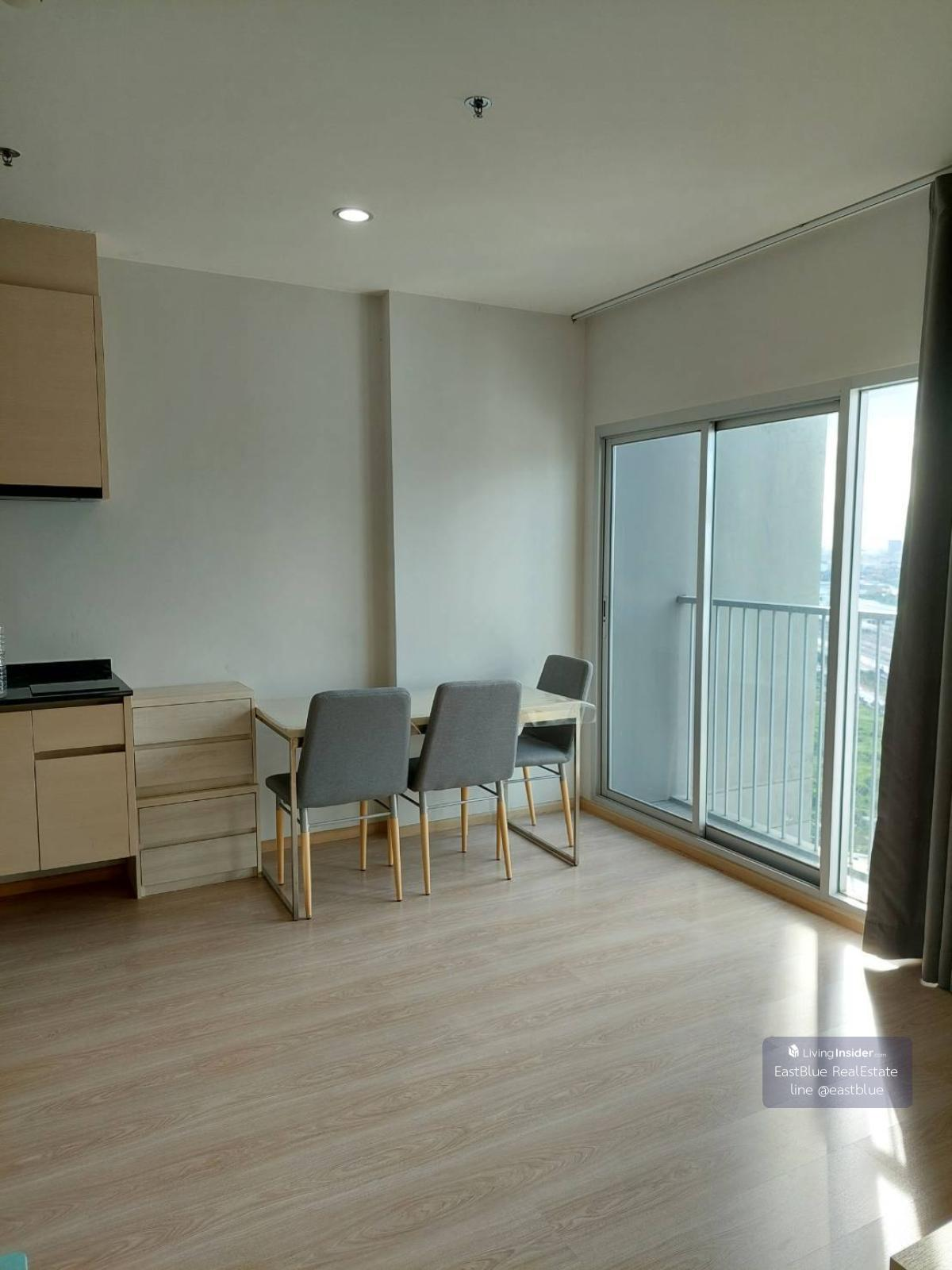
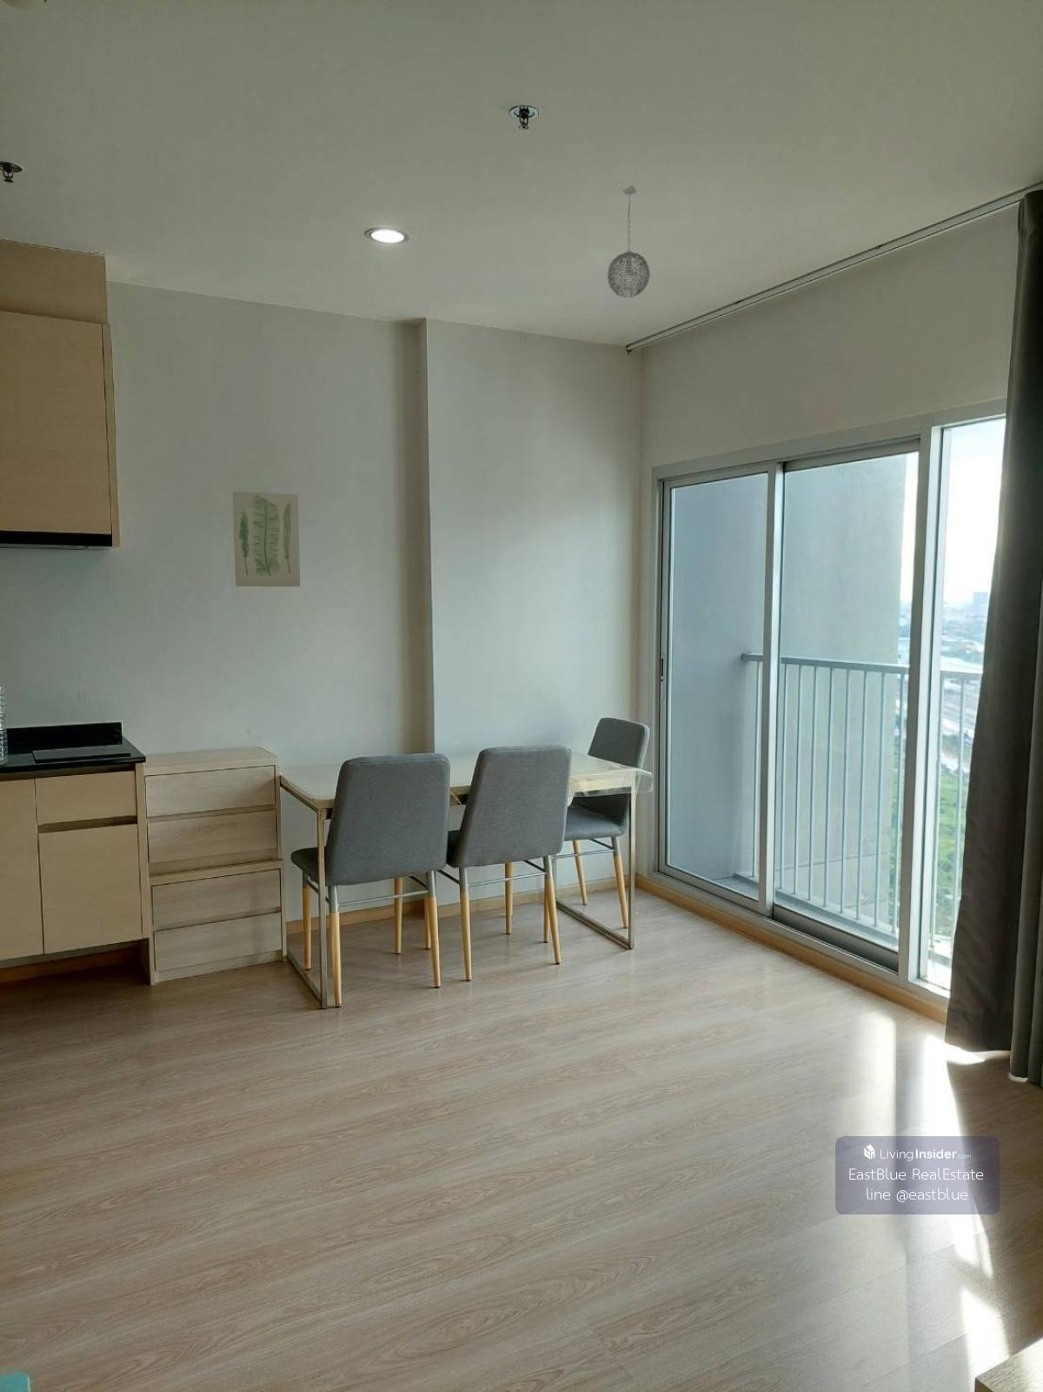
+ pendant light [607,183,651,298]
+ wall art [232,491,300,587]
